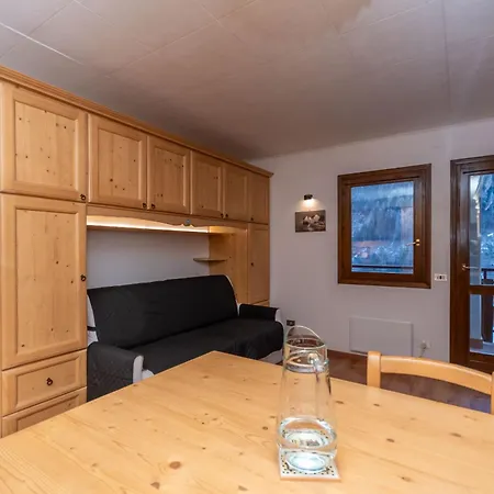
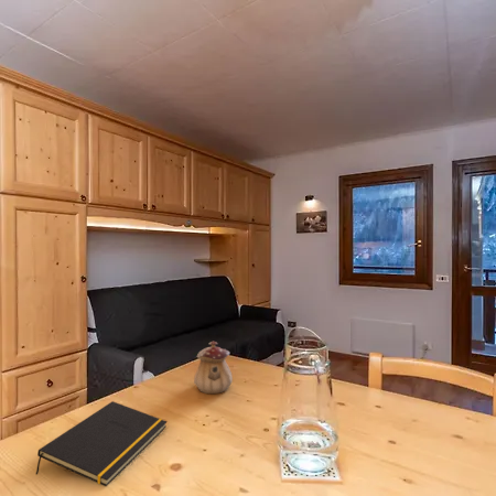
+ notepad [35,400,169,487]
+ teapot [193,341,234,395]
